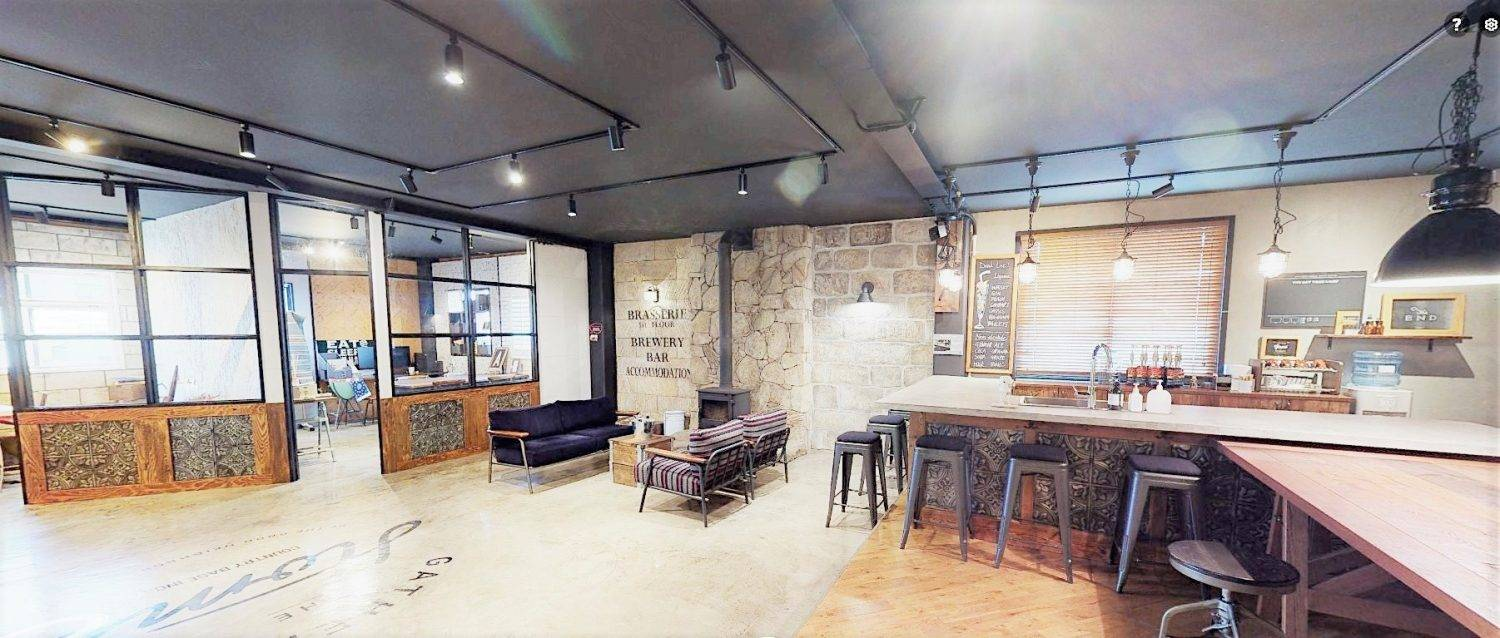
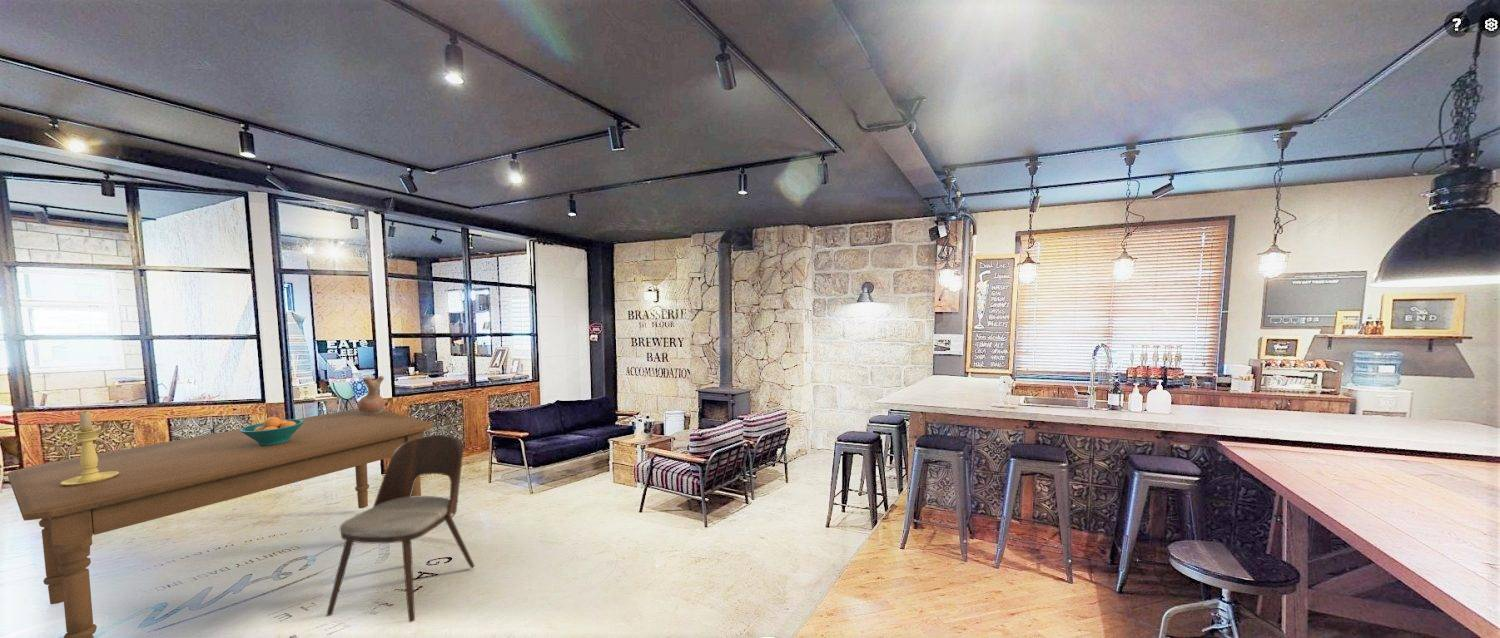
+ vase [357,375,386,414]
+ dining chair [325,434,475,623]
+ candle holder [60,410,119,486]
+ fruit bowl [240,416,304,446]
+ dining table [7,408,434,638]
